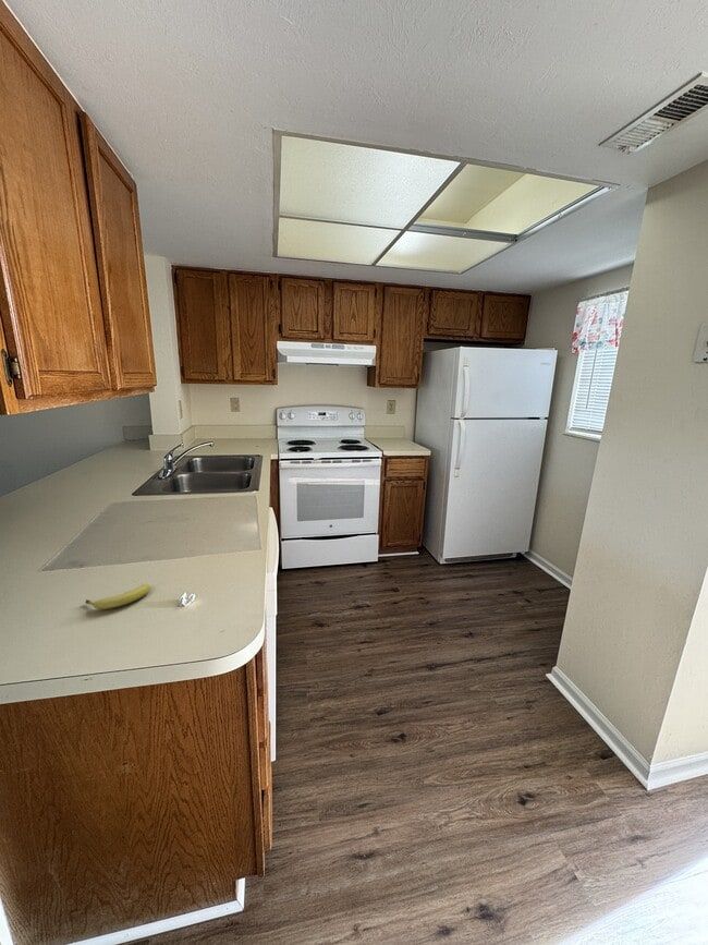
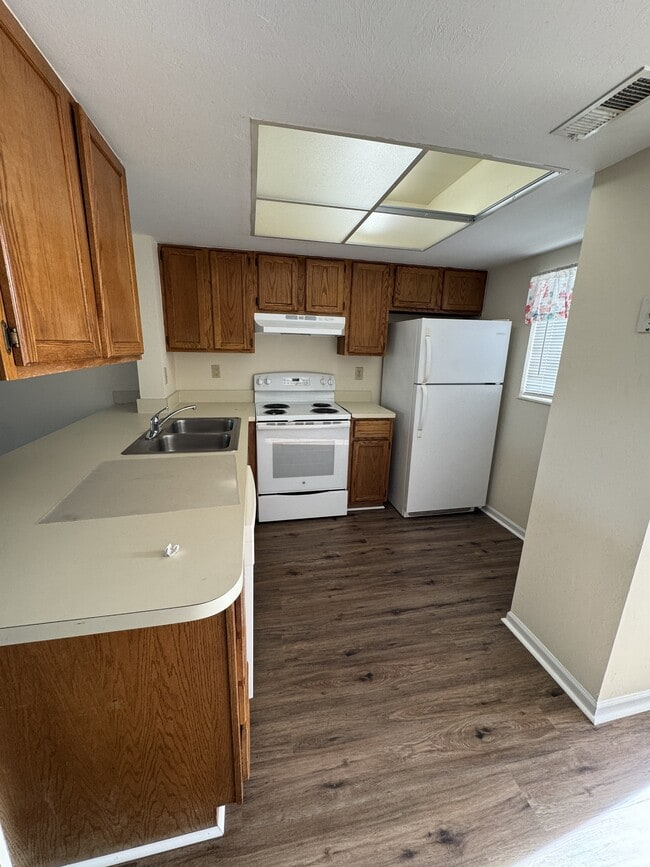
- fruit [84,583,151,610]
